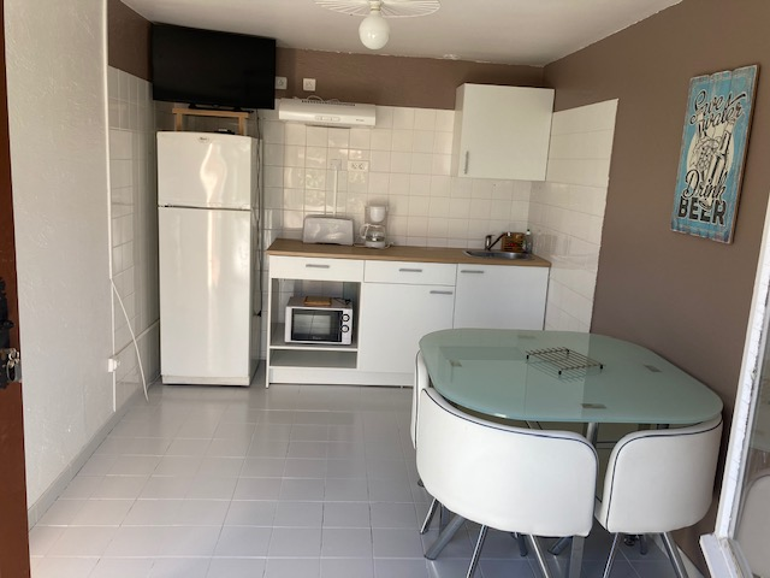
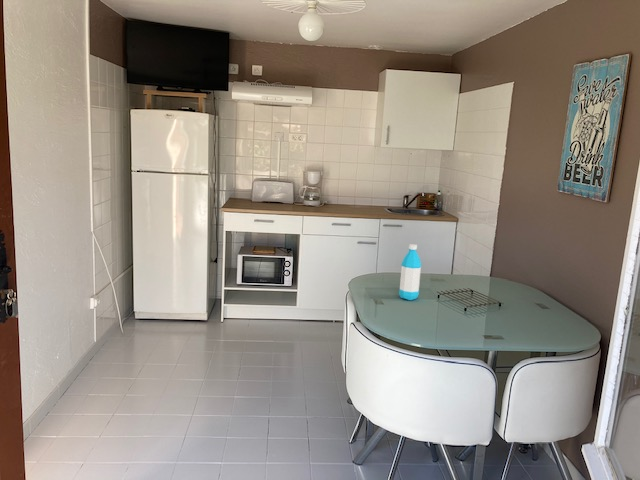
+ water bottle [398,243,422,301]
